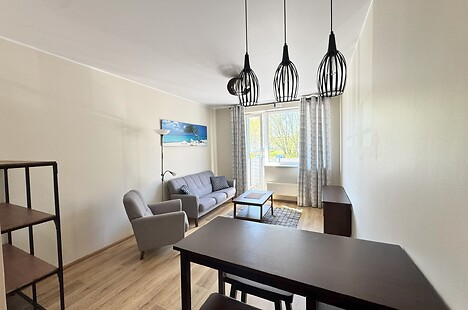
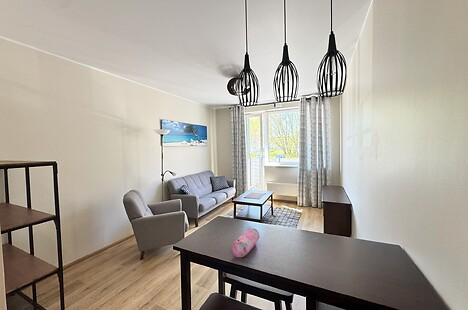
+ pencil case [231,227,260,258]
